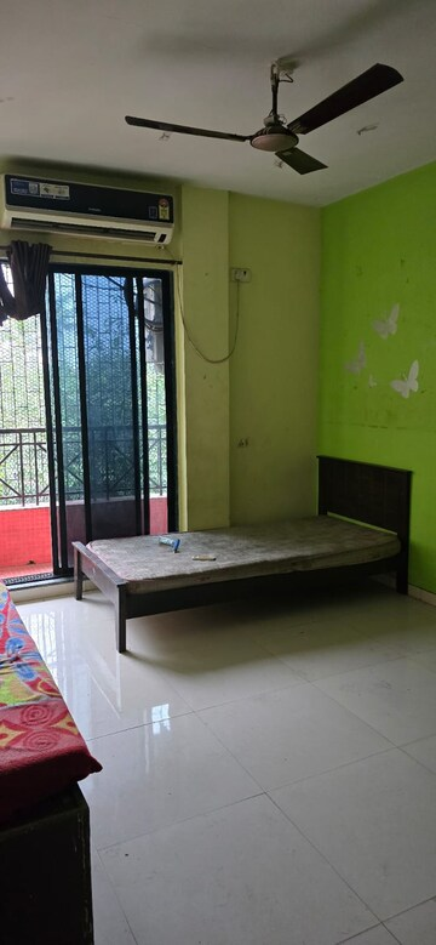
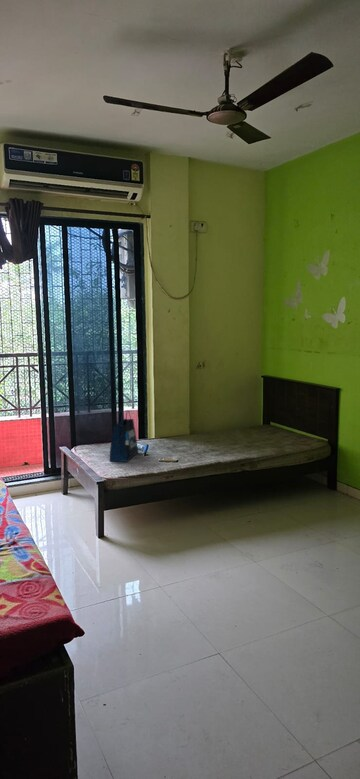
+ tote bag [109,409,139,463]
